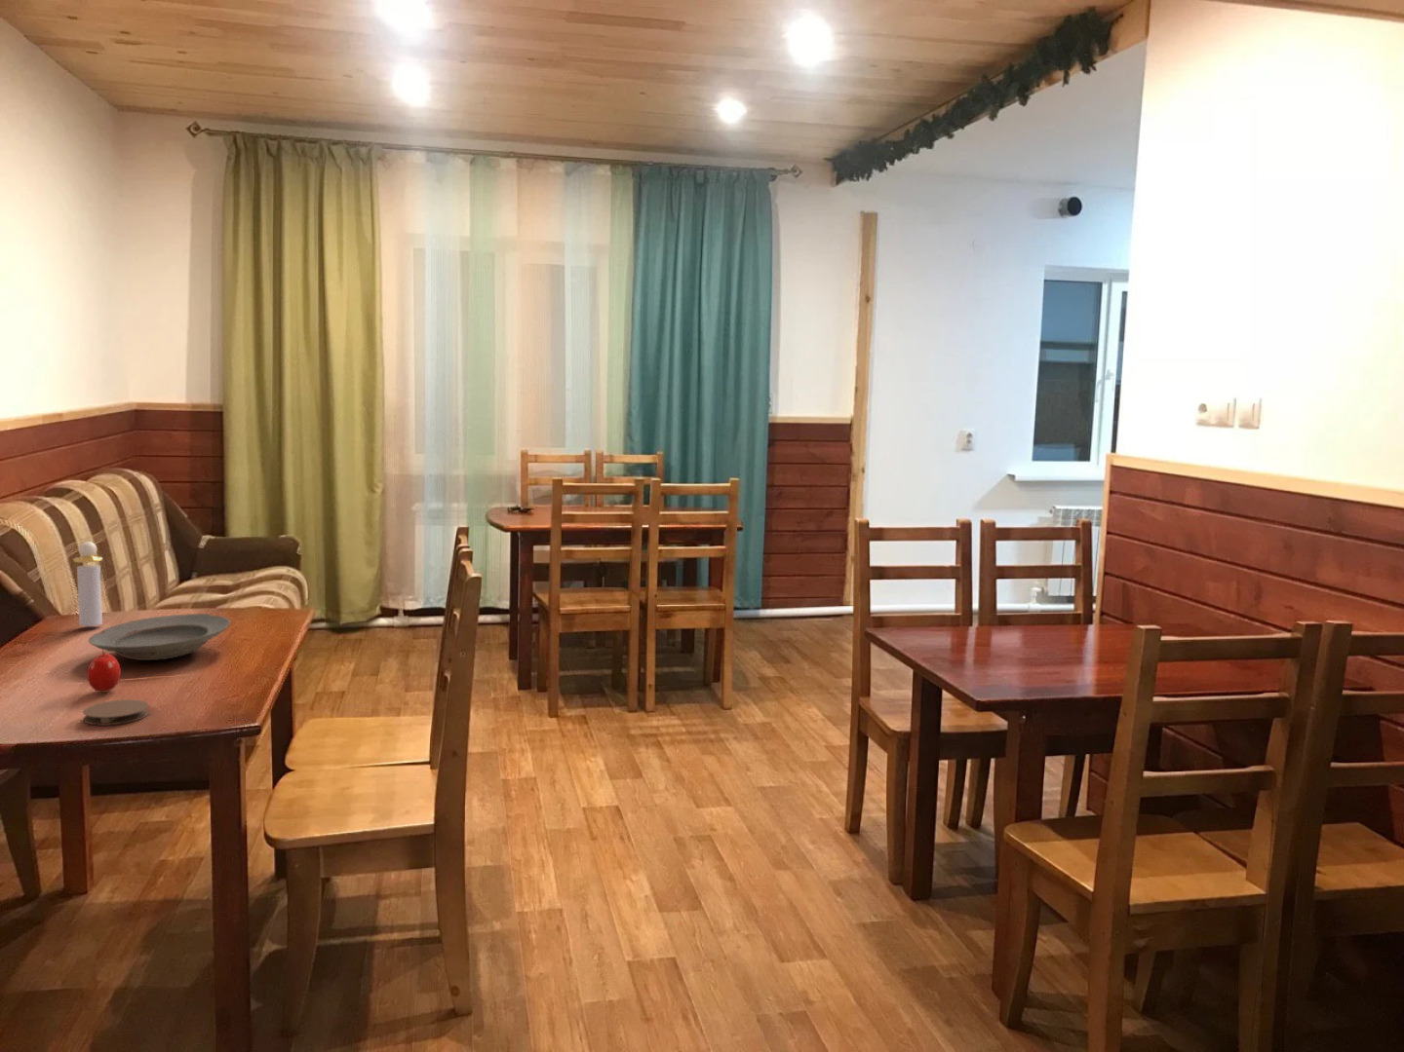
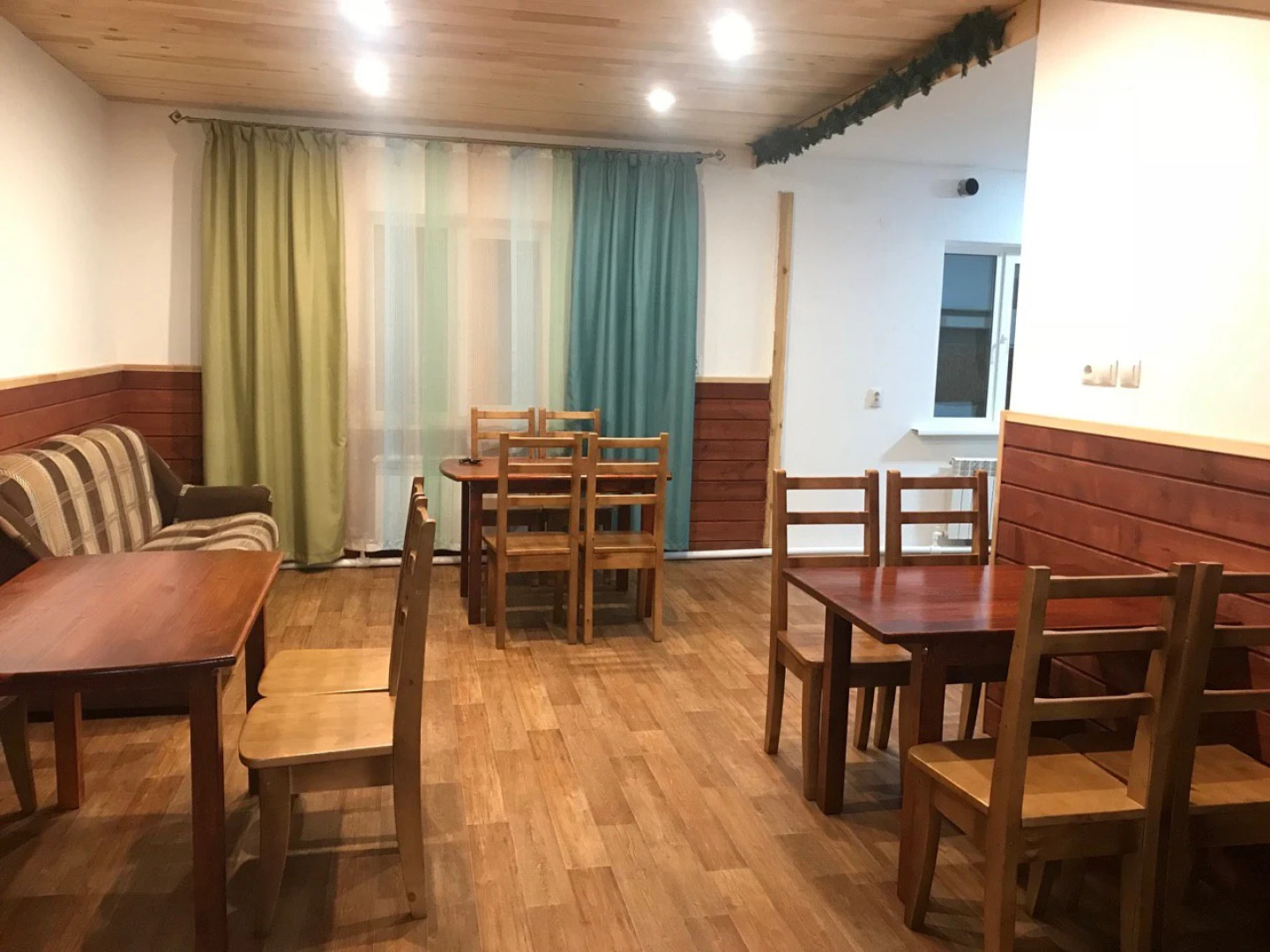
- plate [87,612,231,662]
- apple [86,650,122,694]
- coaster [82,698,150,726]
- perfume bottle [72,540,103,628]
